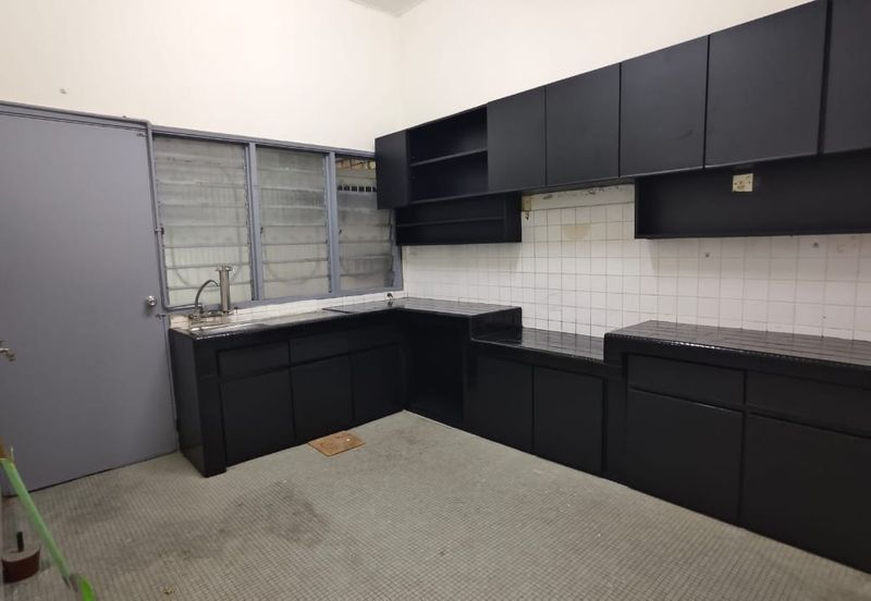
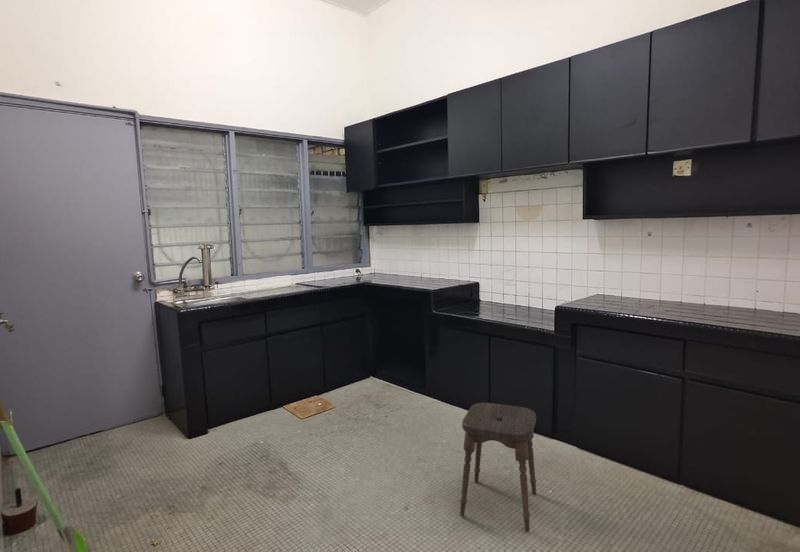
+ stool [459,402,538,532]
